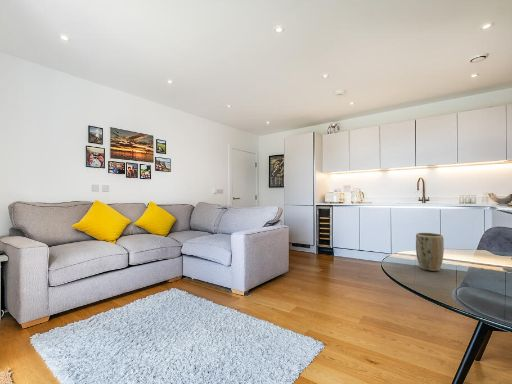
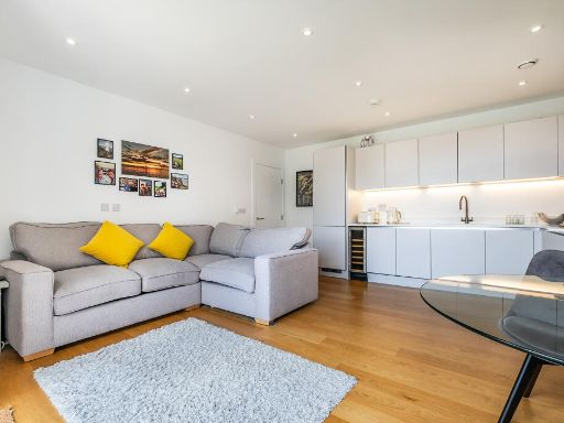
- plant pot [415,232,445,272]
